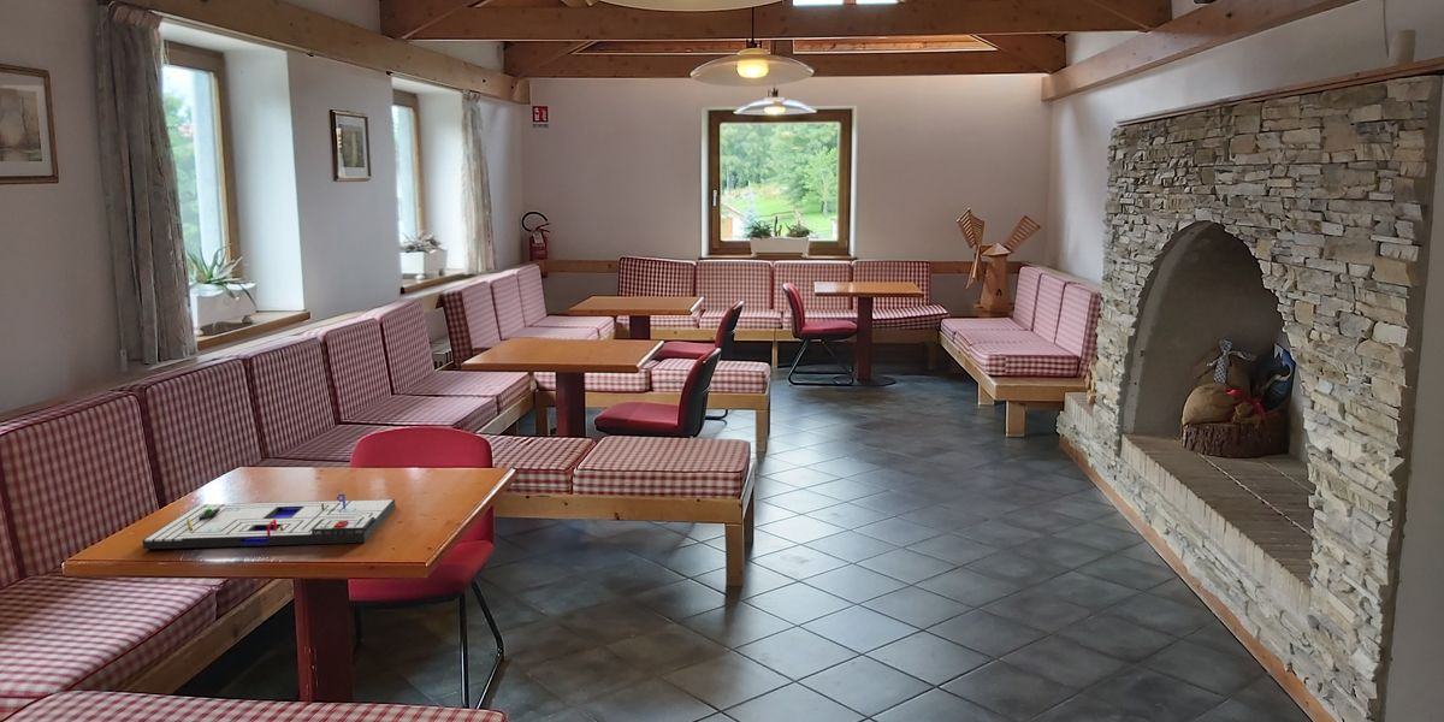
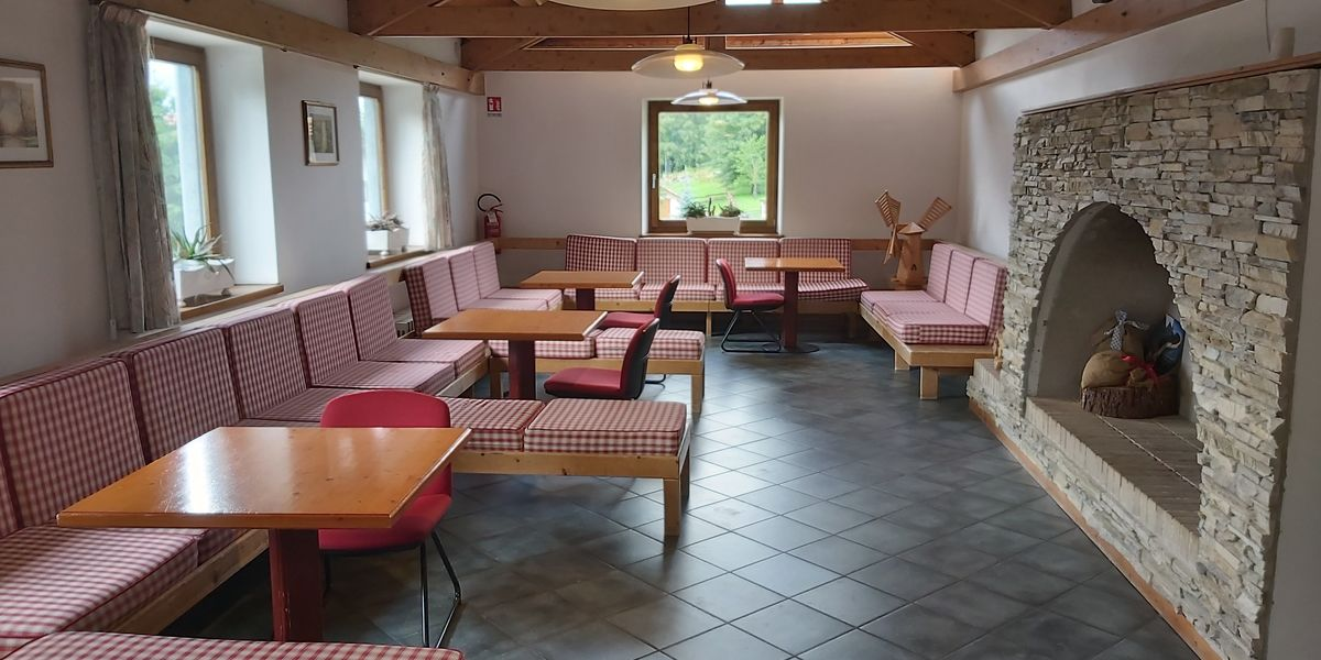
- board game [142,492,397,550]
